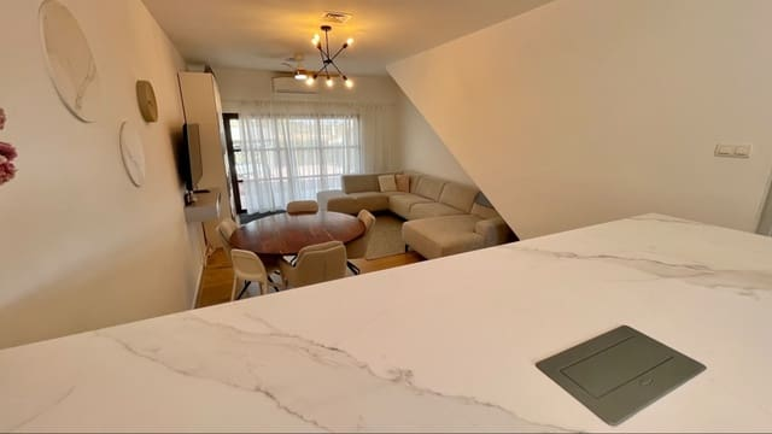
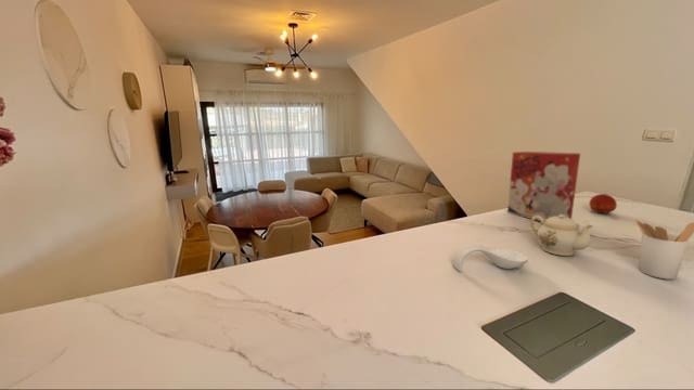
+ cereal box [506,151,581,222]
+ fruit [588,193,618,214]
+ utensil holder [634,219,694,281]
+ spoon rest [451,244,529,272]
+ teapot [529,214,594,257]
